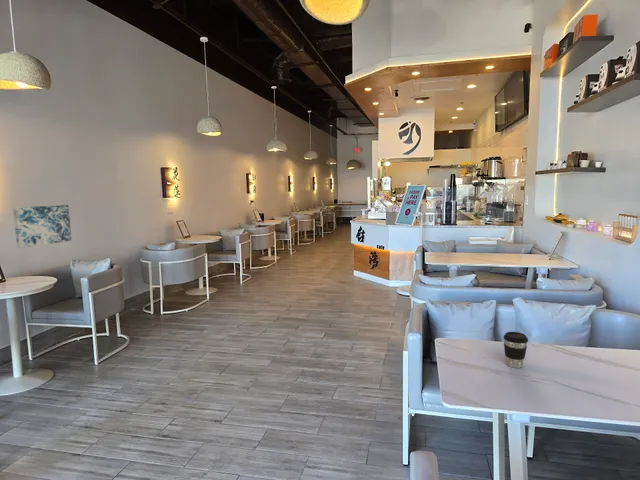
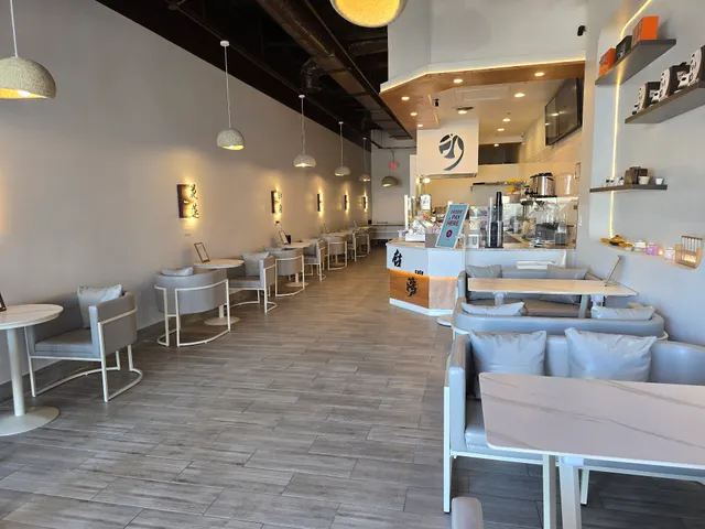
- wall art [12,204,73,249]
- coffee cup [502,331,529,369]
